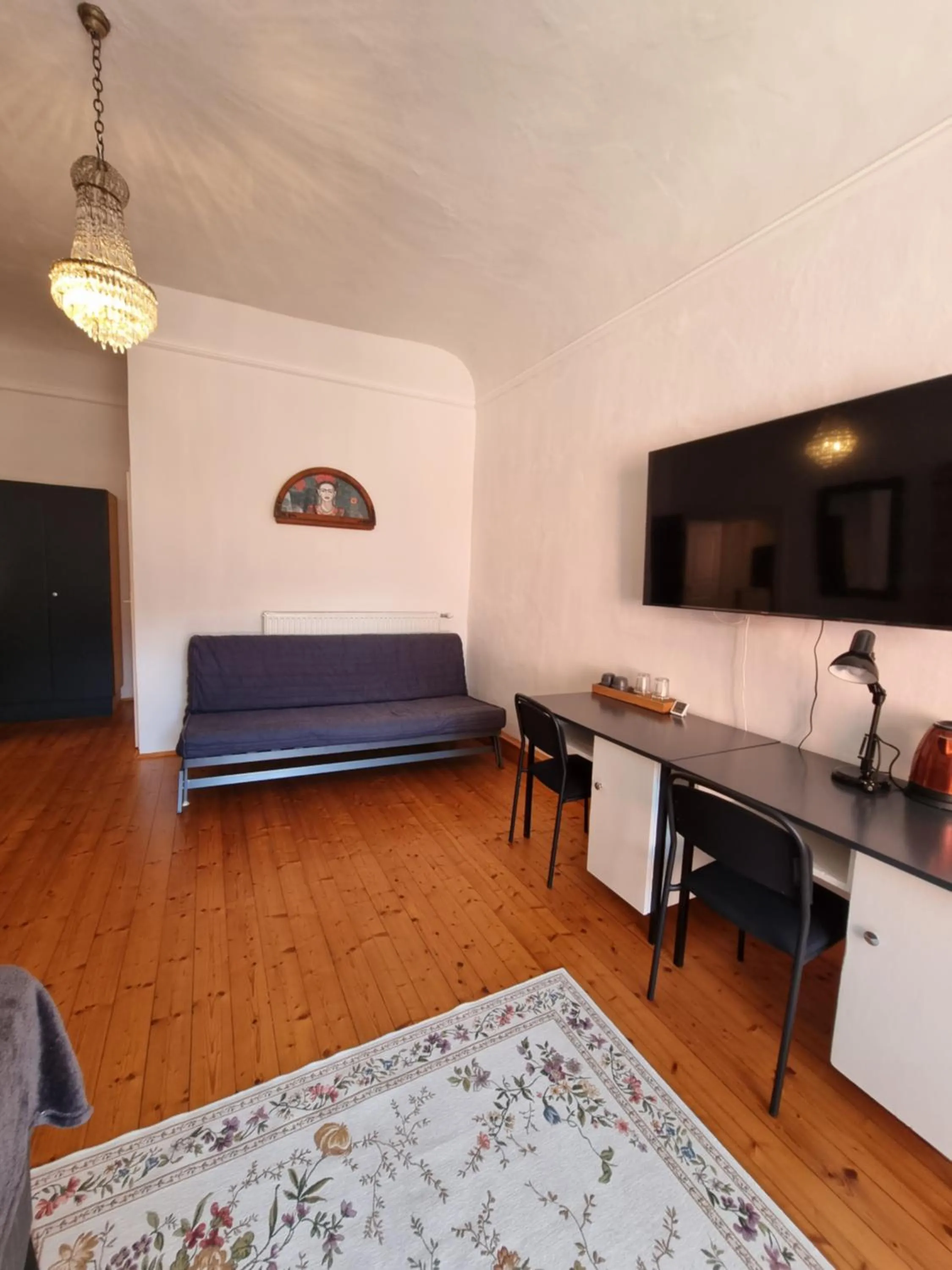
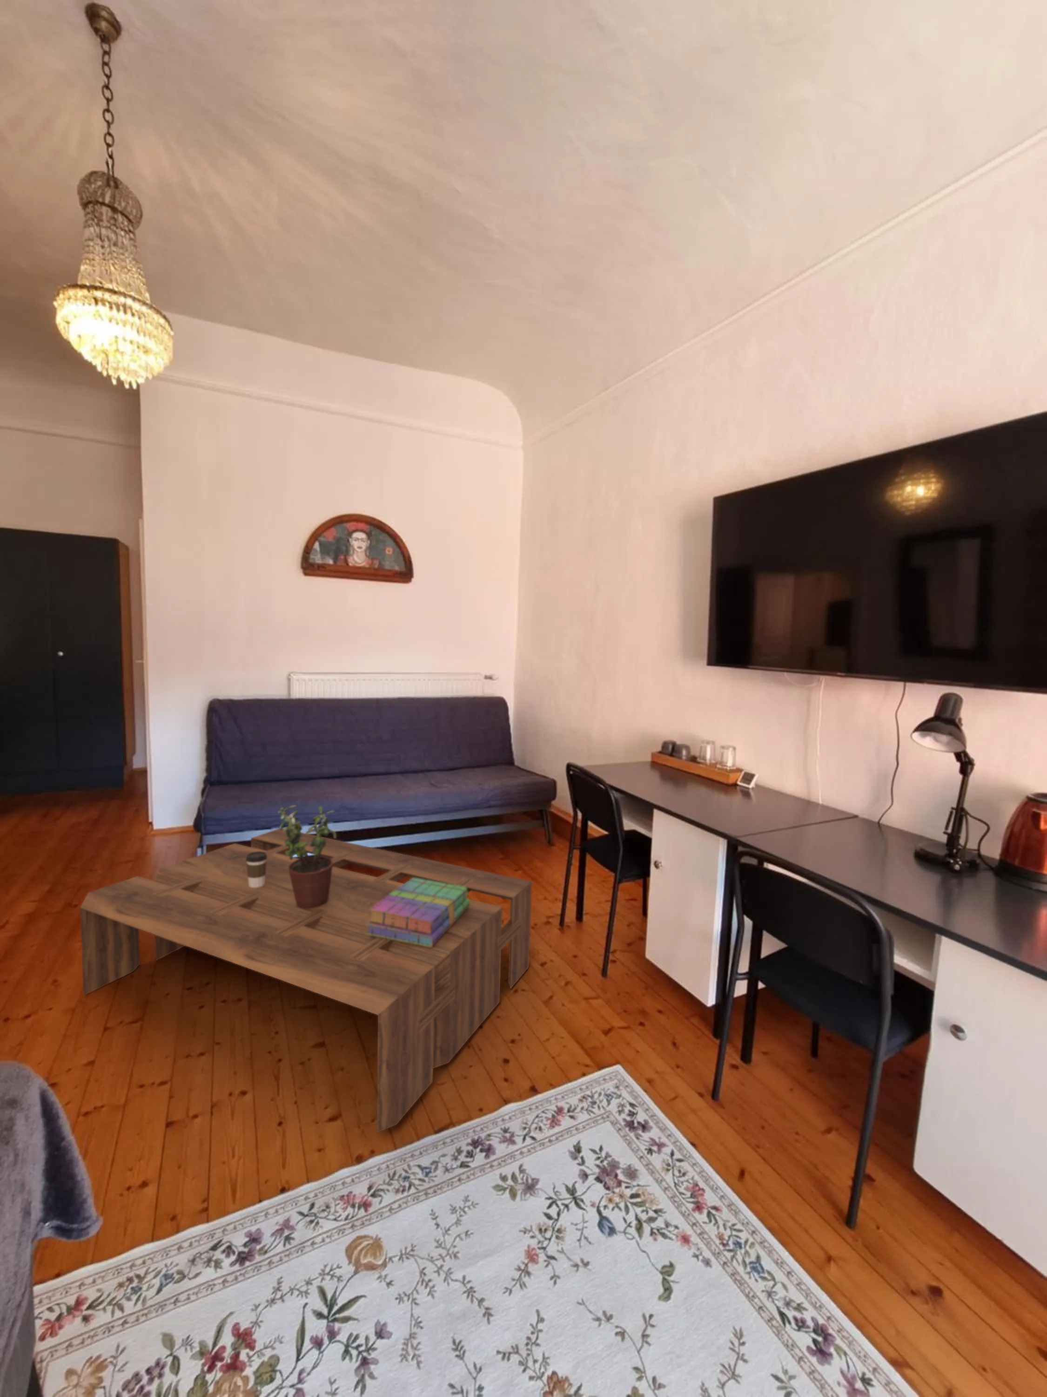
+ books [366,878,470,947]
+ potted plant [277,805,337,909]
+ coffee table [79,828,532,1133]
+ coffee cup [246,851,267,888]
